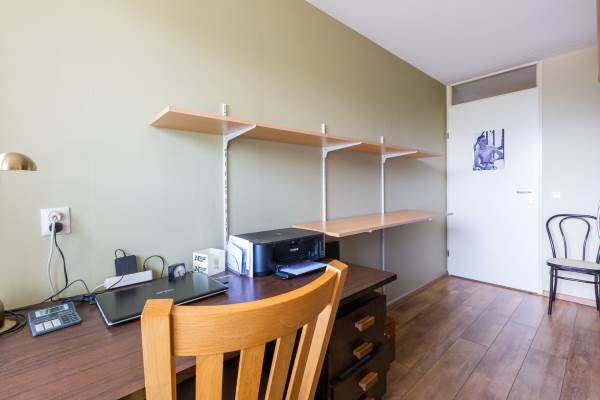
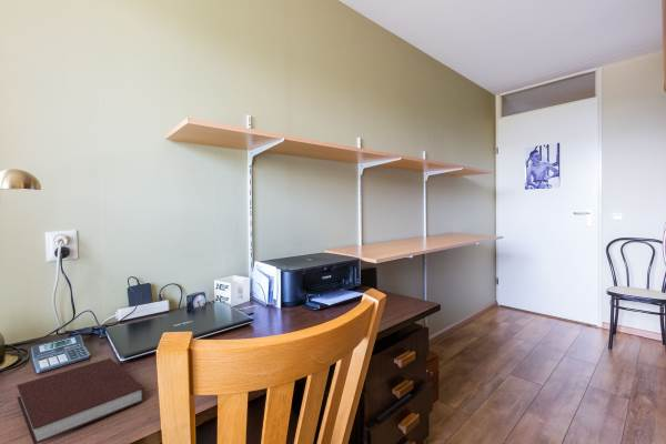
+ notebook [16,357,147,444]
